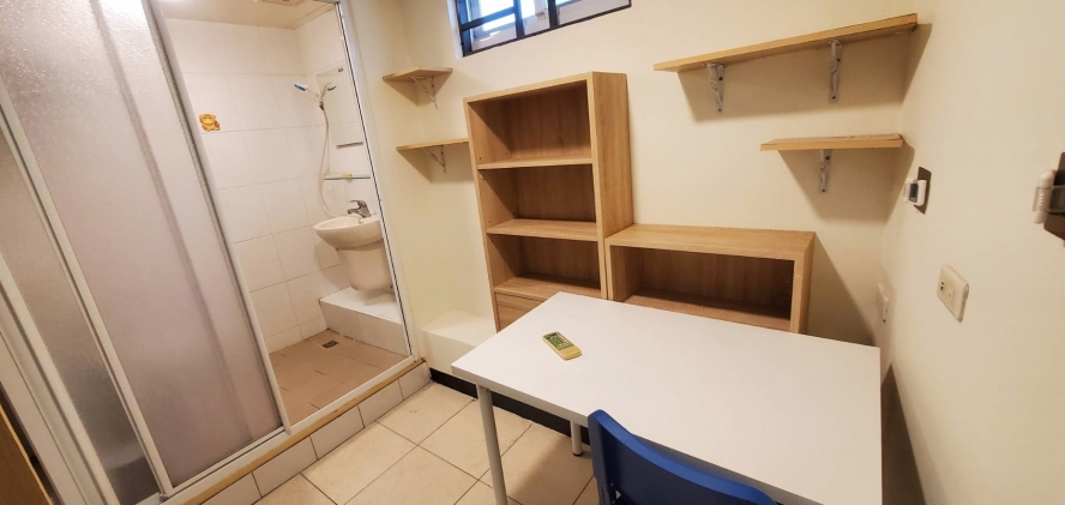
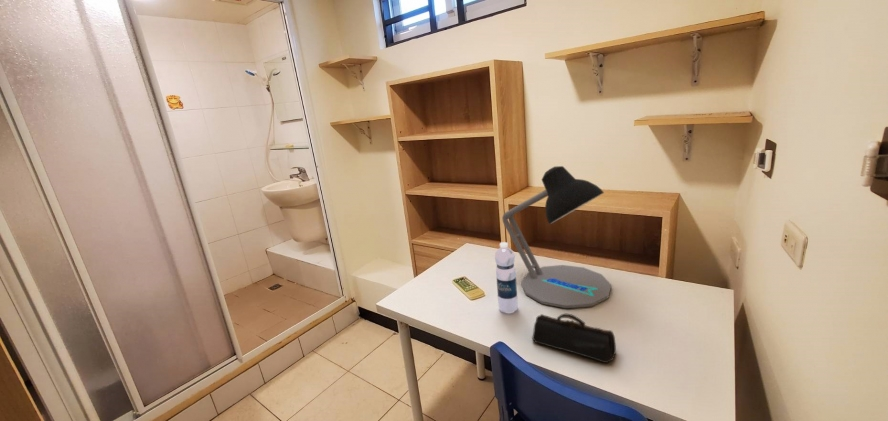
+ water bottle [494,241,519,314]
+ pencil case [531,313,617,364]
+ desk lamp [501,165,612,309]
